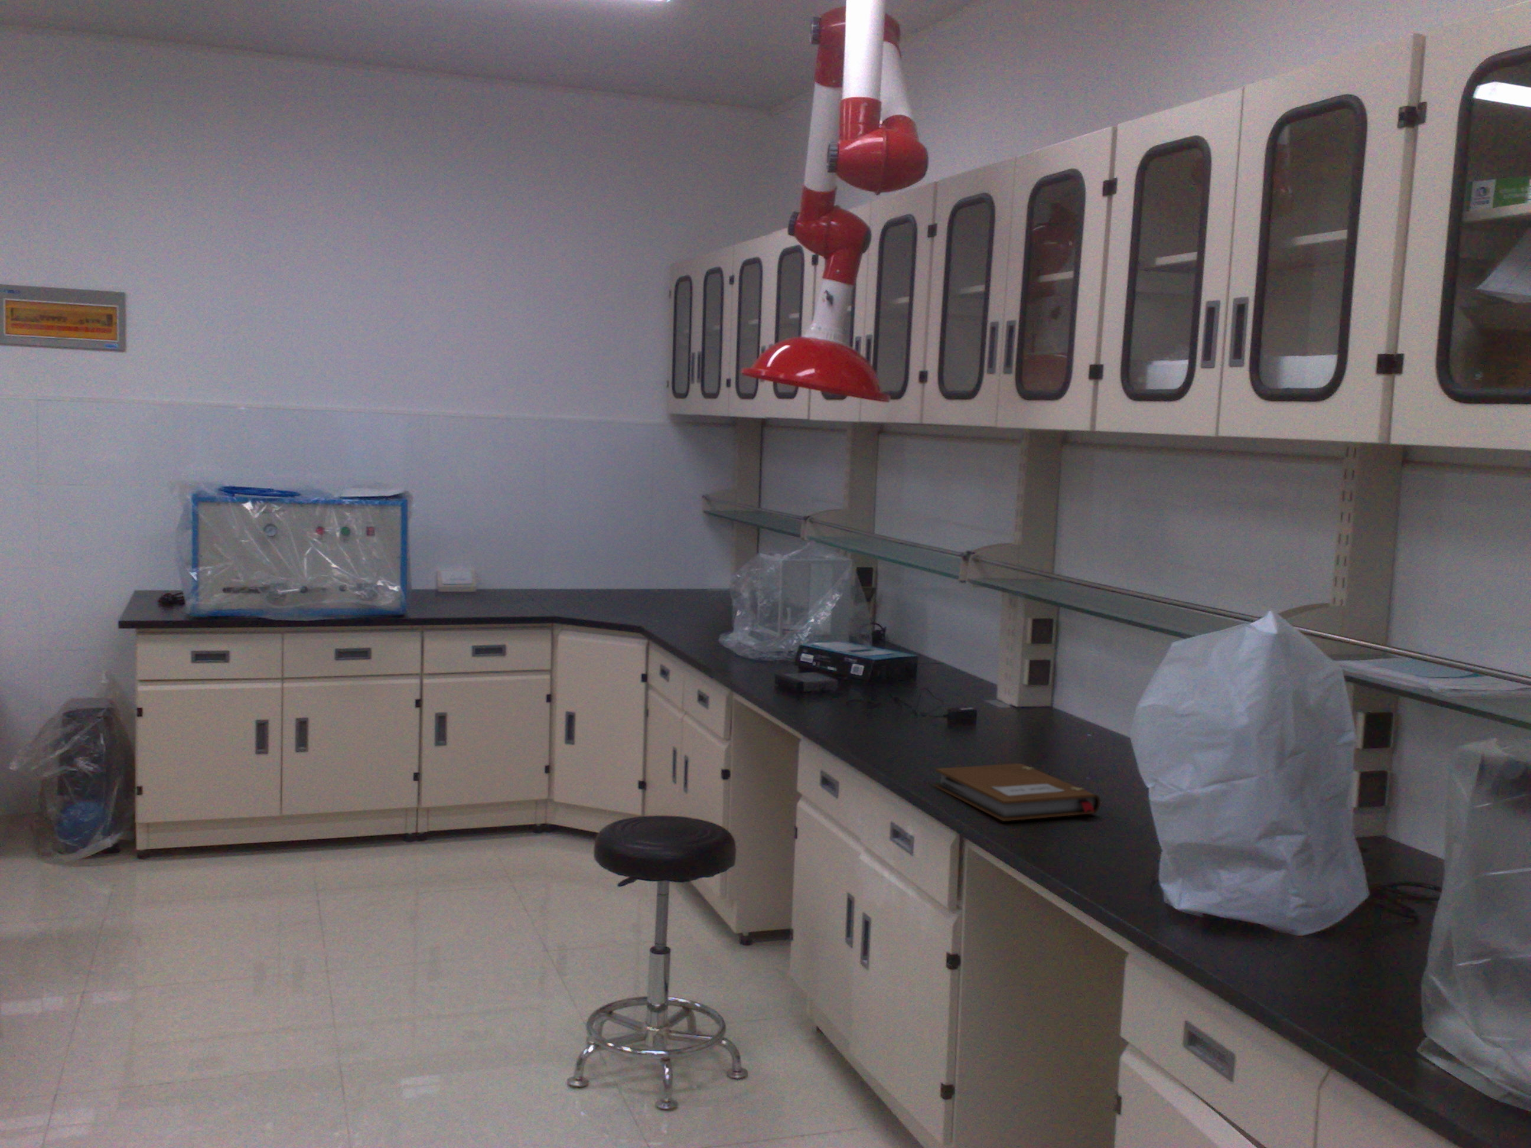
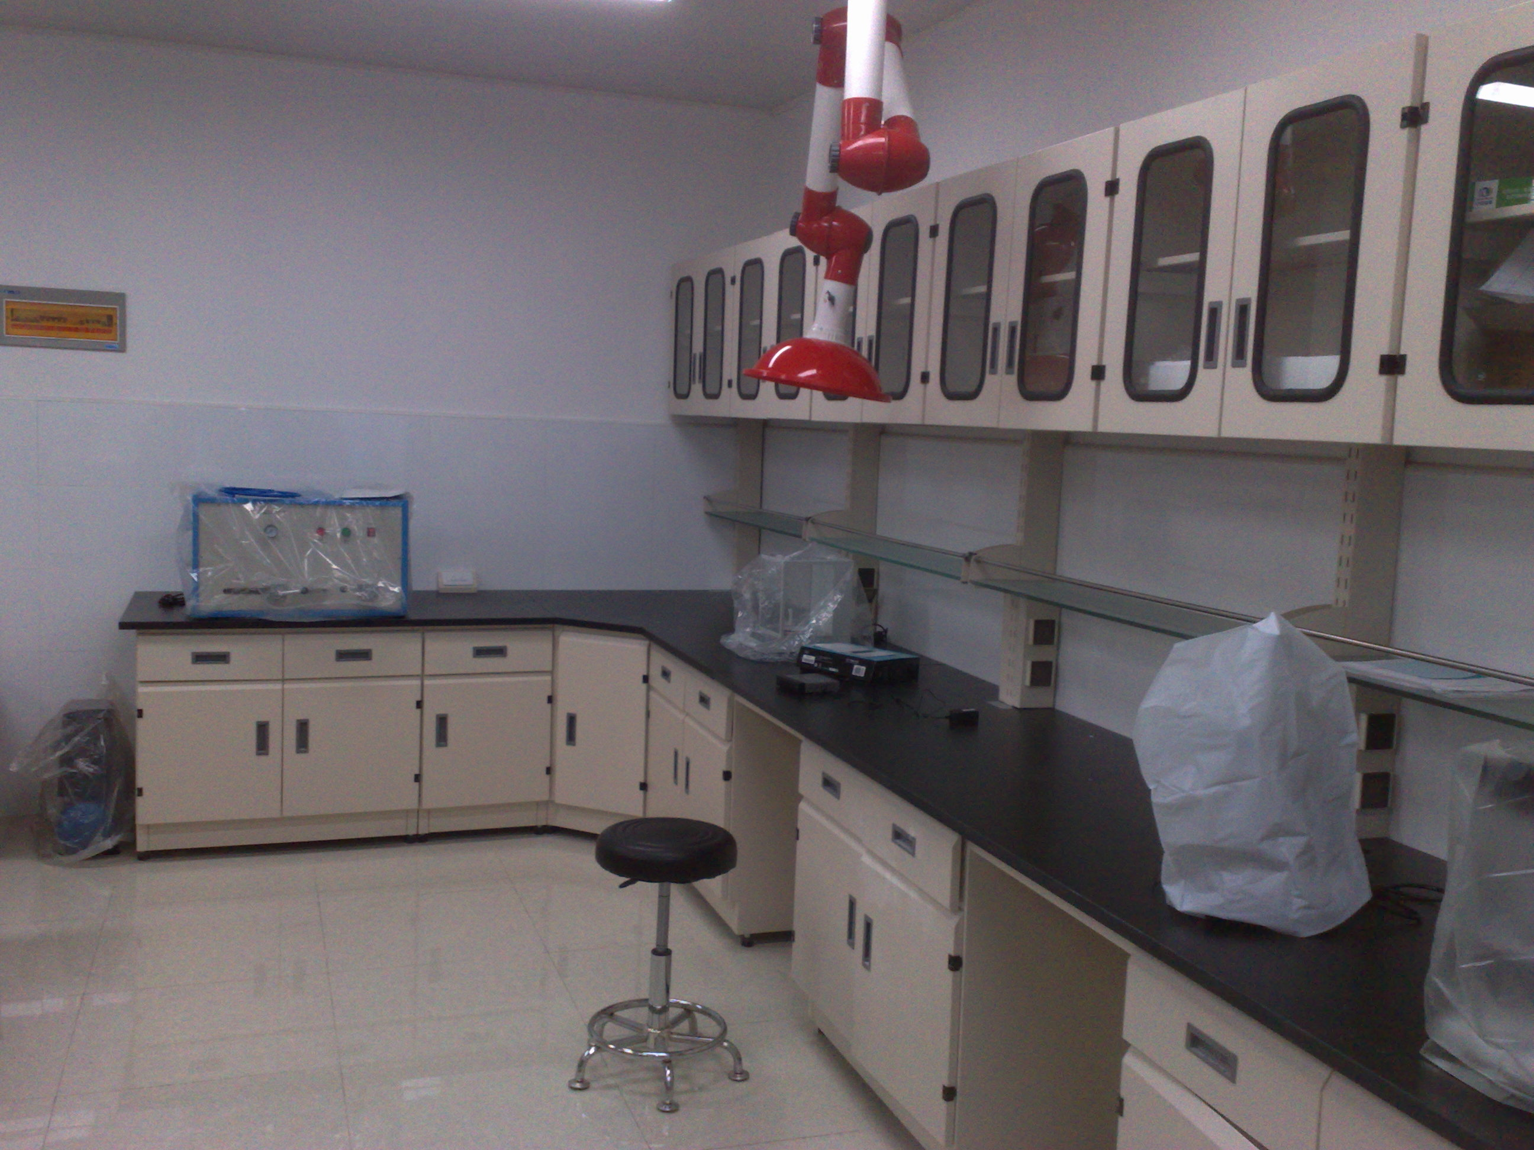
- notebook [934,763,1101,822]
